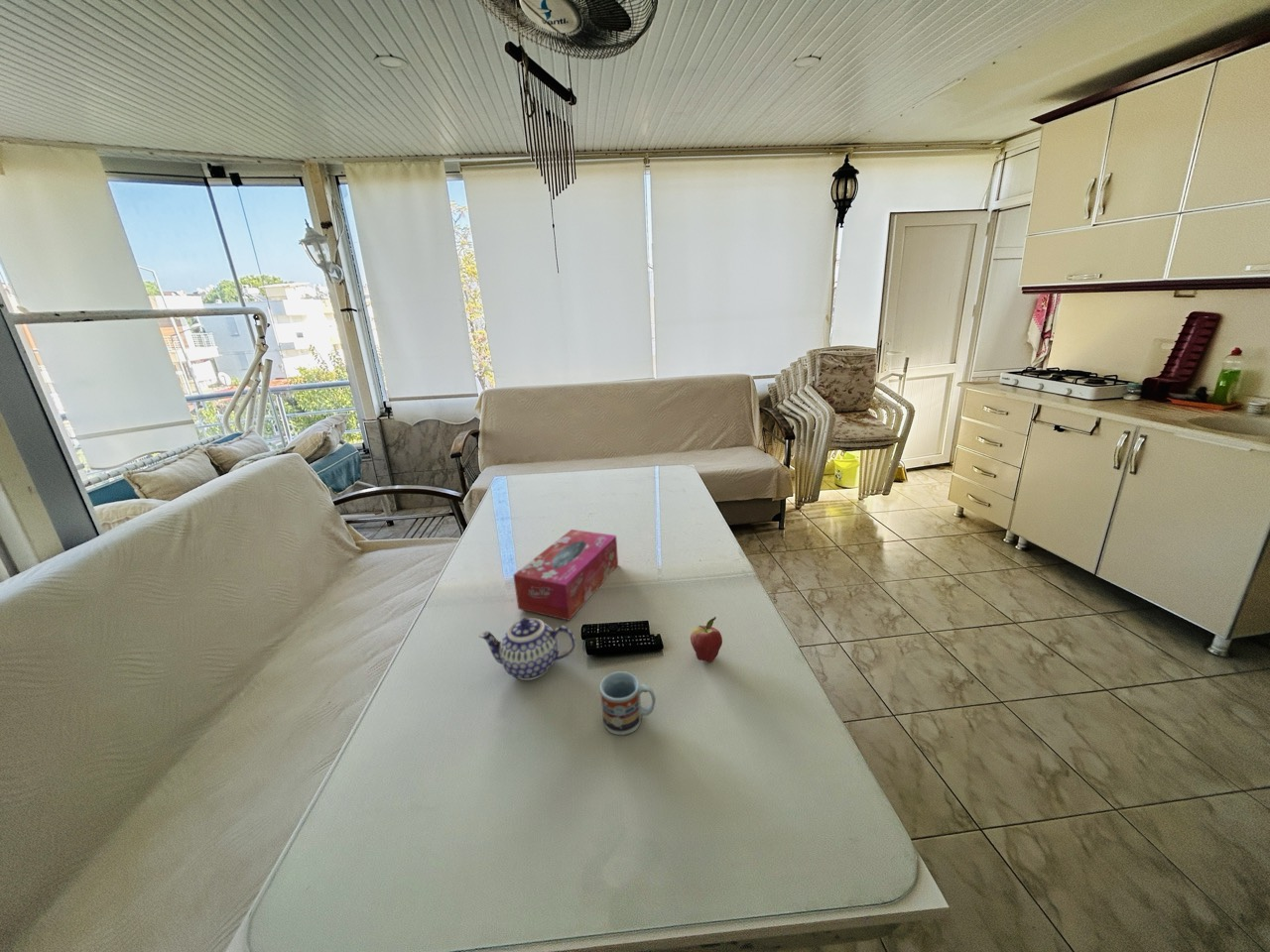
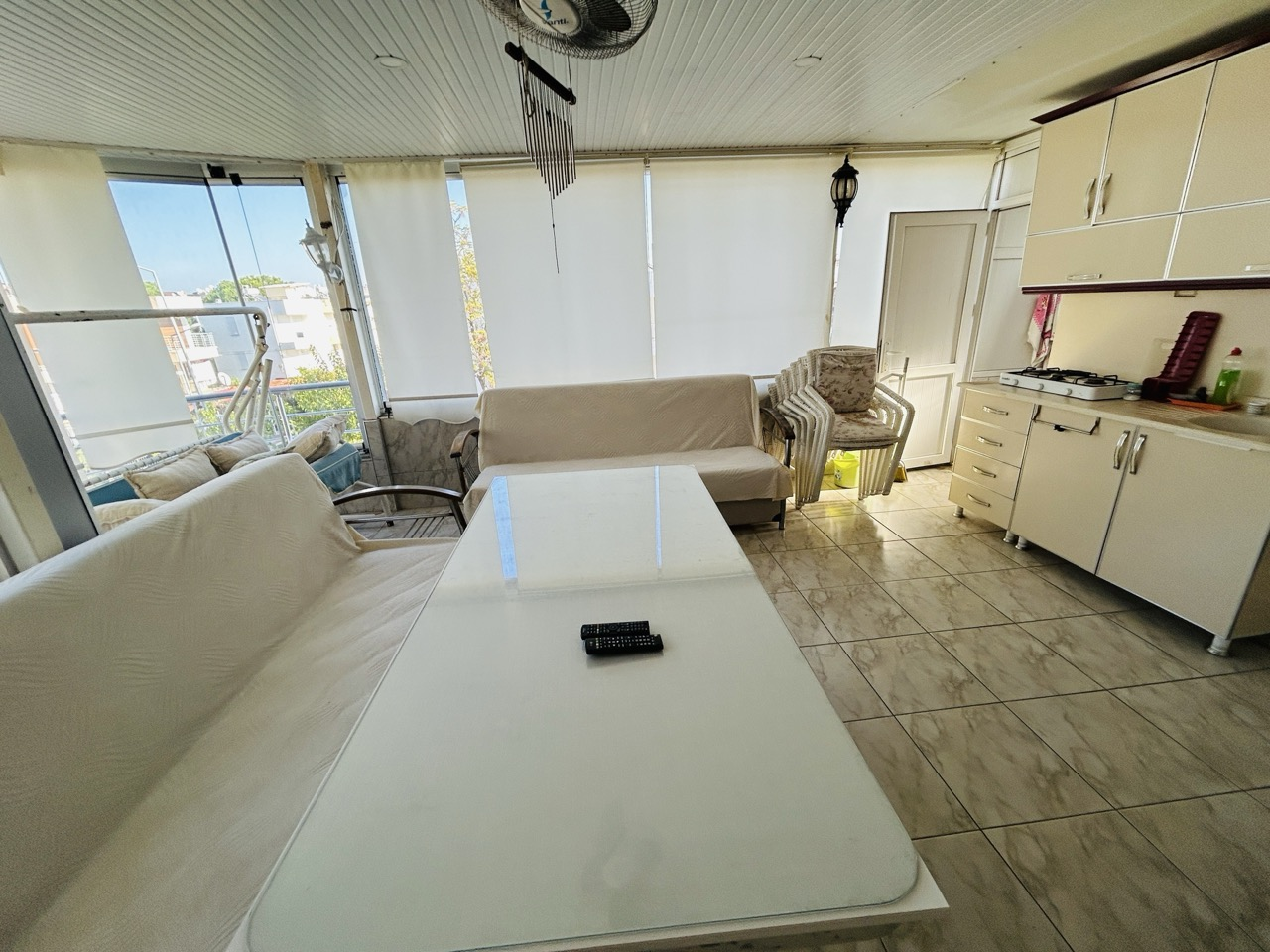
- tissue box [513,529,619,622]
- fruit [690,616,723,663]
- cup [598,670,657,736]
- teapot [478,617,576,681]
